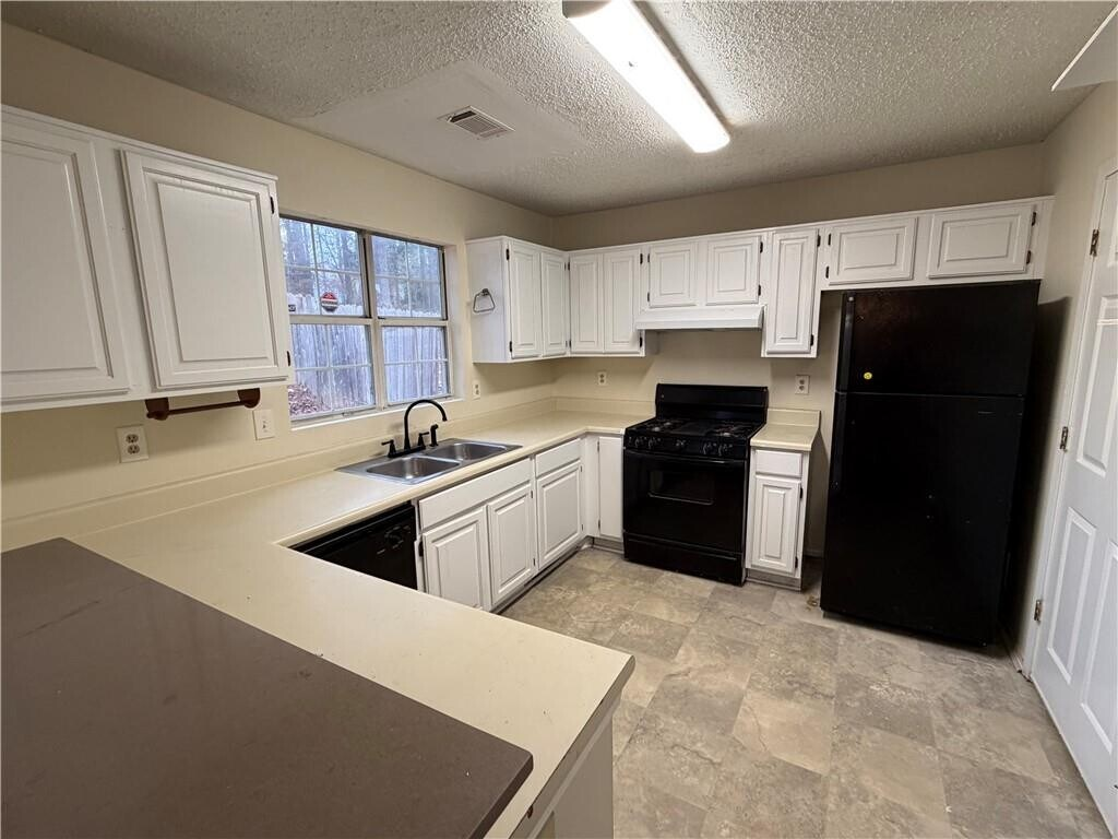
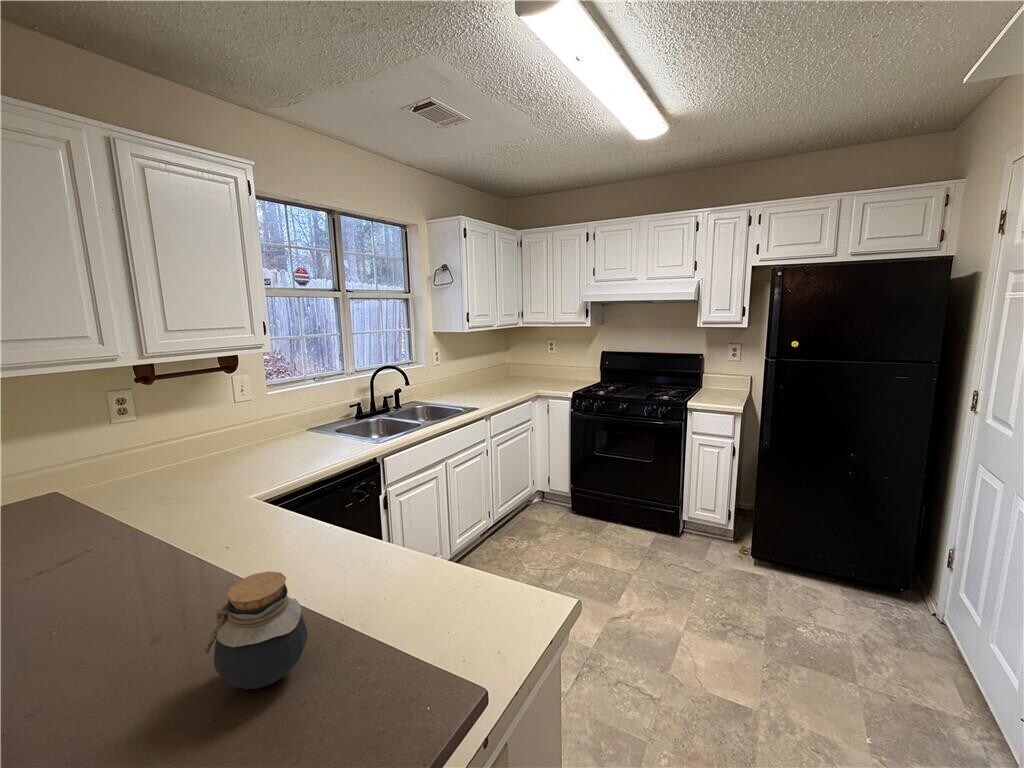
+ jar [204,571,308,690]
